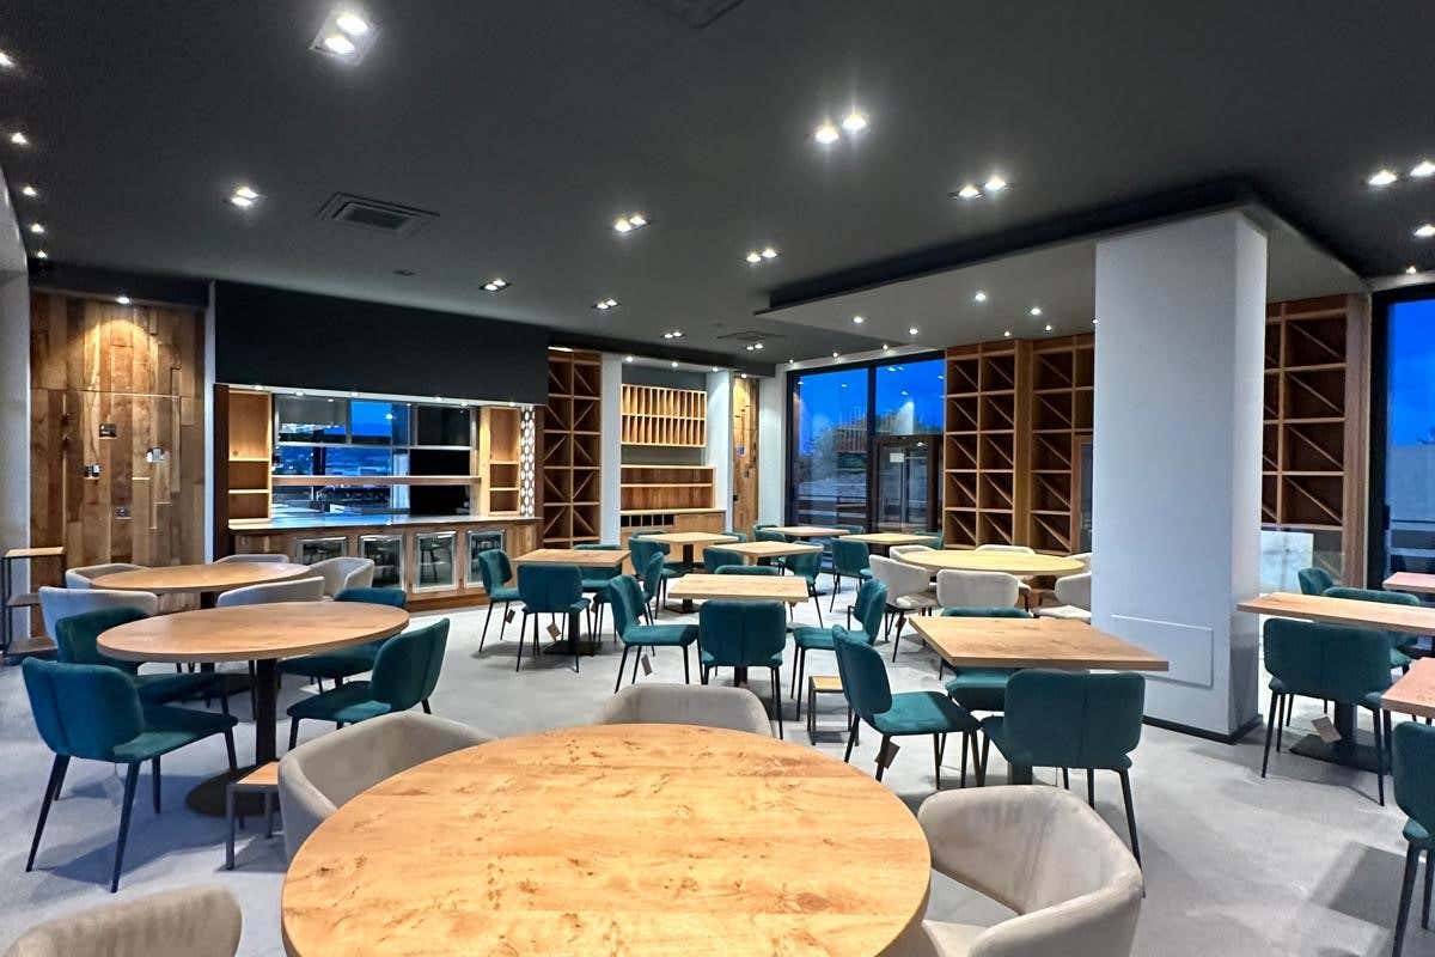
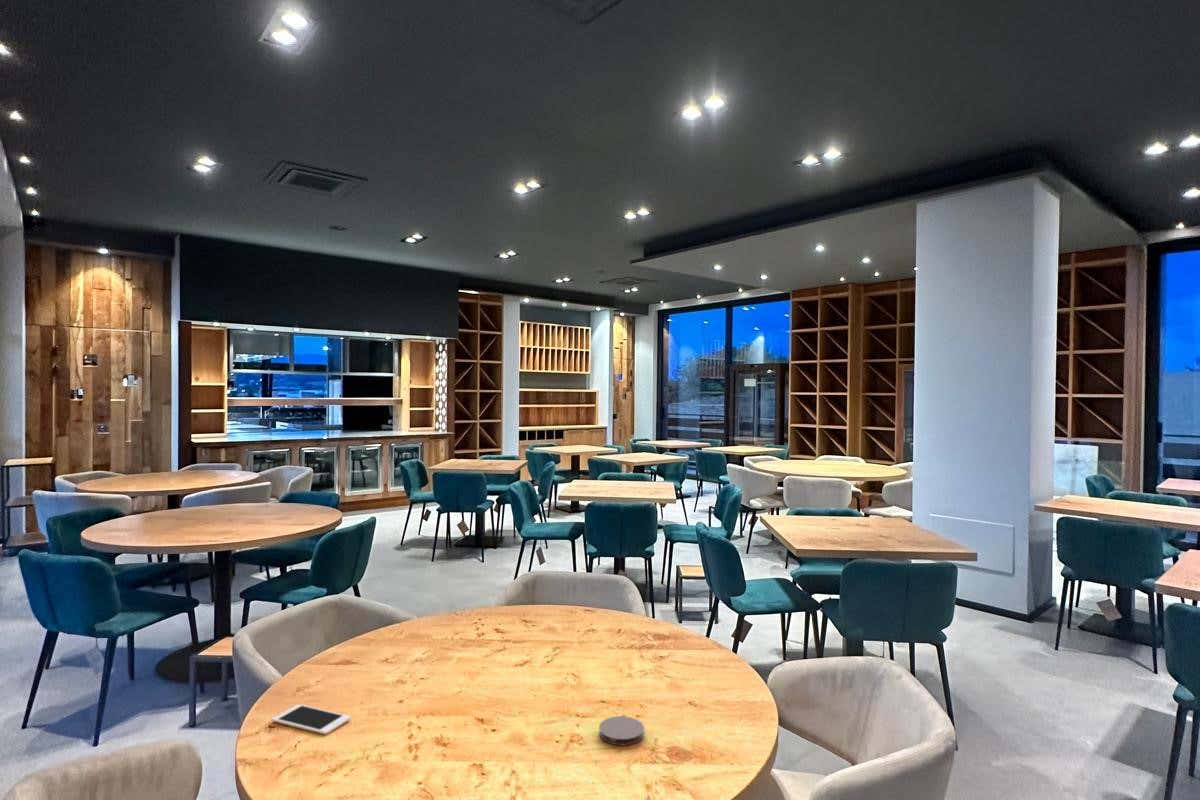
+ coaster [598,715,645,747]
+ cell phone [271,703,352,736]
